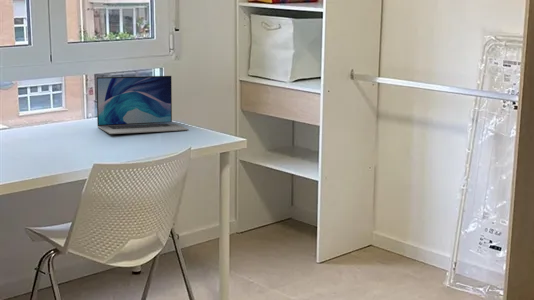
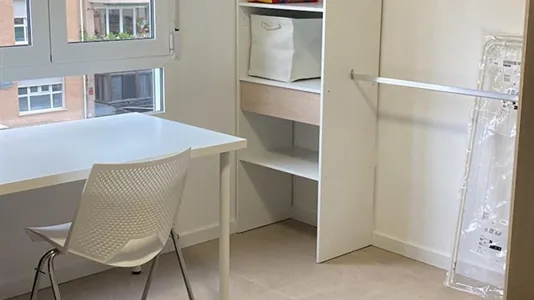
- laptop [95,75,189,135]
